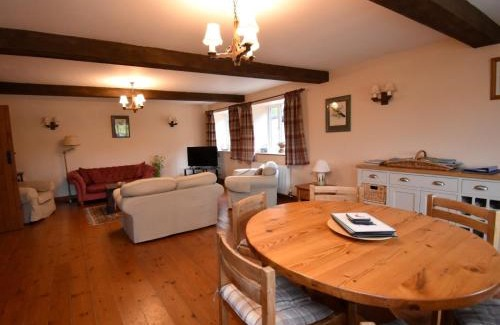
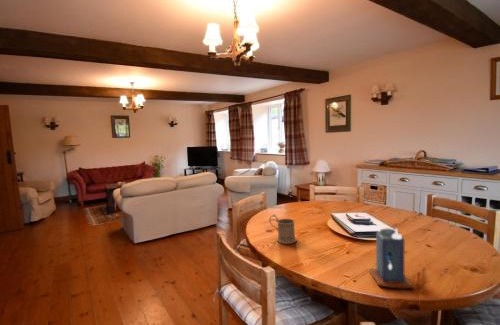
+ candle [368,227,415,290]
+ mug [268,214,297,245]
